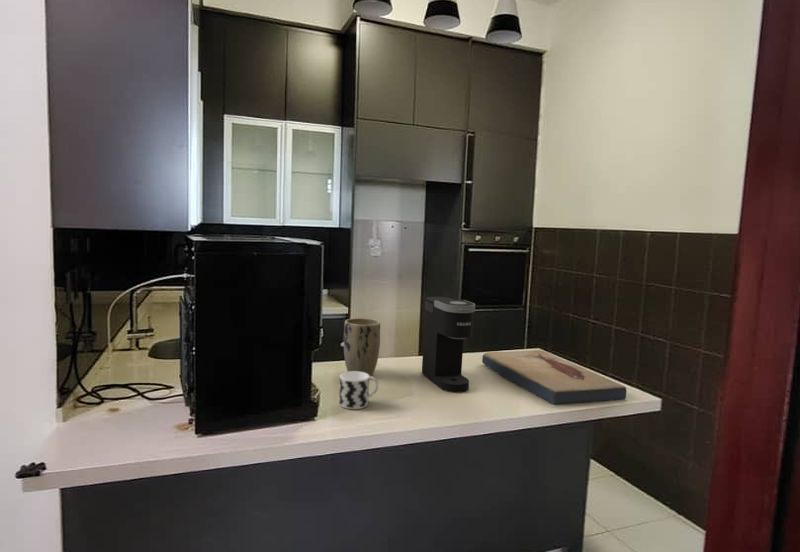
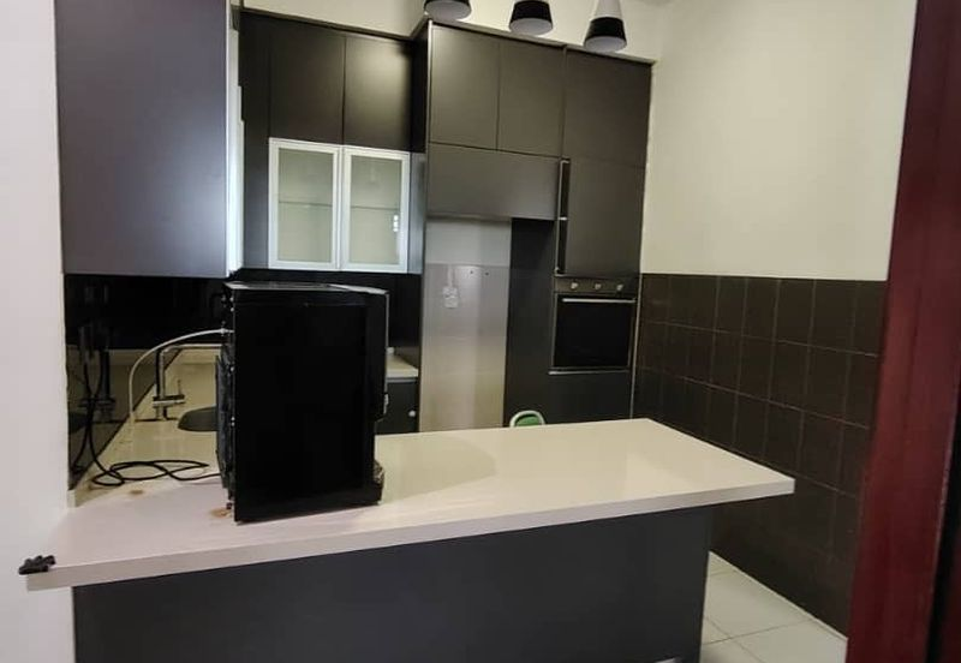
- fish fossil [481,349,627,405]
- coffee maker [421,296,476,393]
- cup [338,371,379,410]
- plant pot [343,317,381,377]
